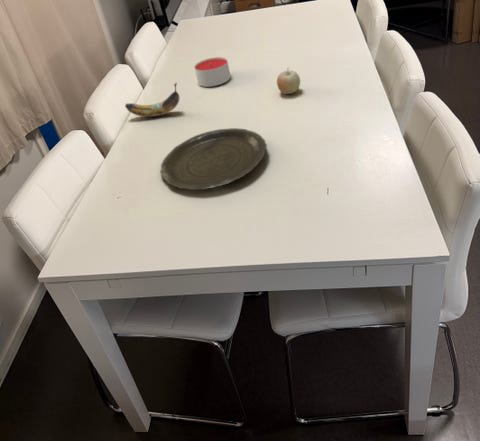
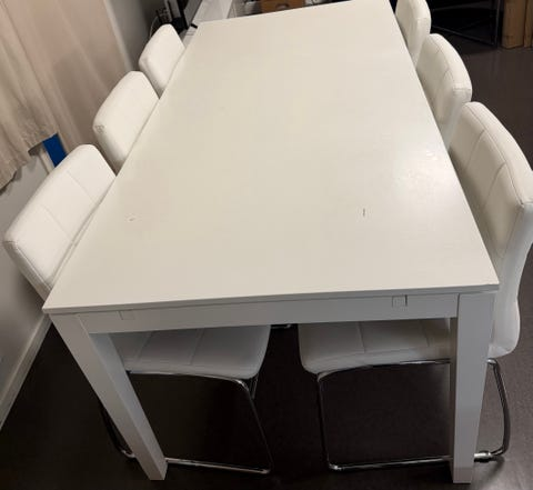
- banana [124,82,180,118]
- fruit [276,67,301,95]
- candle [193,56,232,88]
- plate [159,127,268,191]
